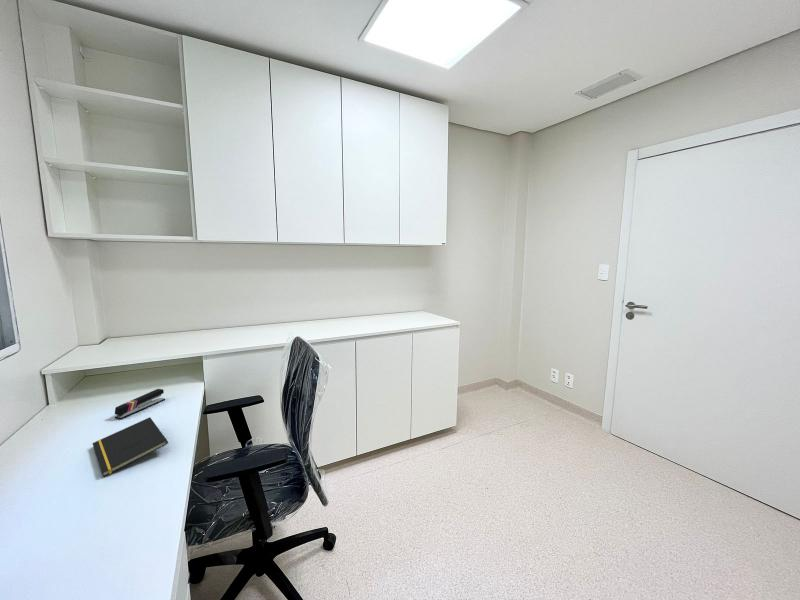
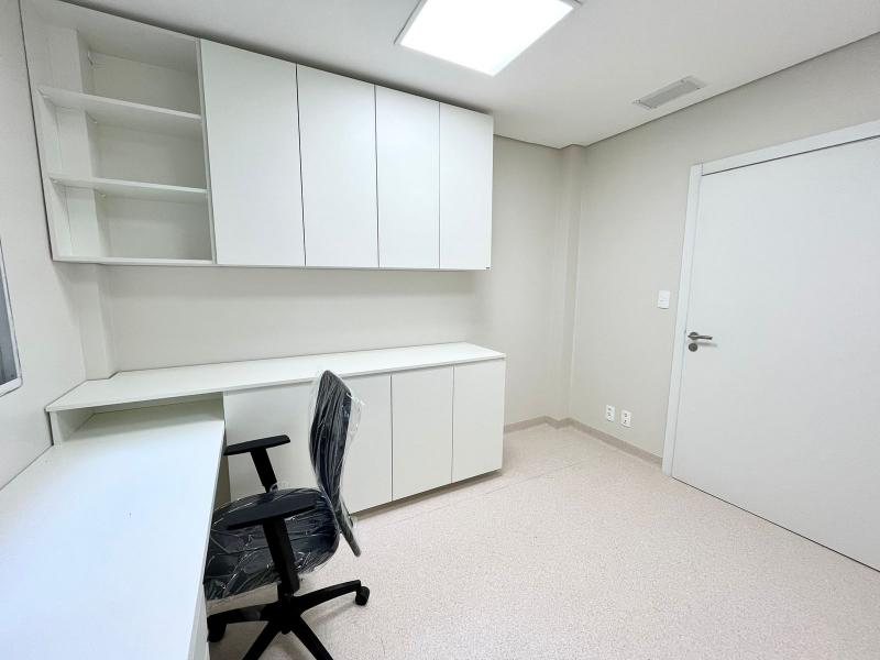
- notepad [91,416,169,478]
- stapler [114,388,166,420]
